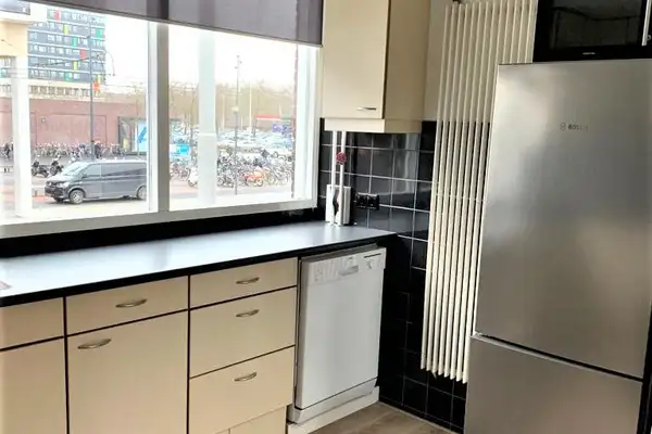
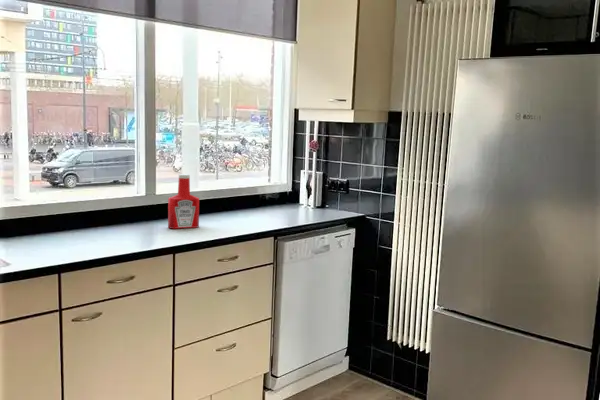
+ soap bottle [167,173,200,230]
